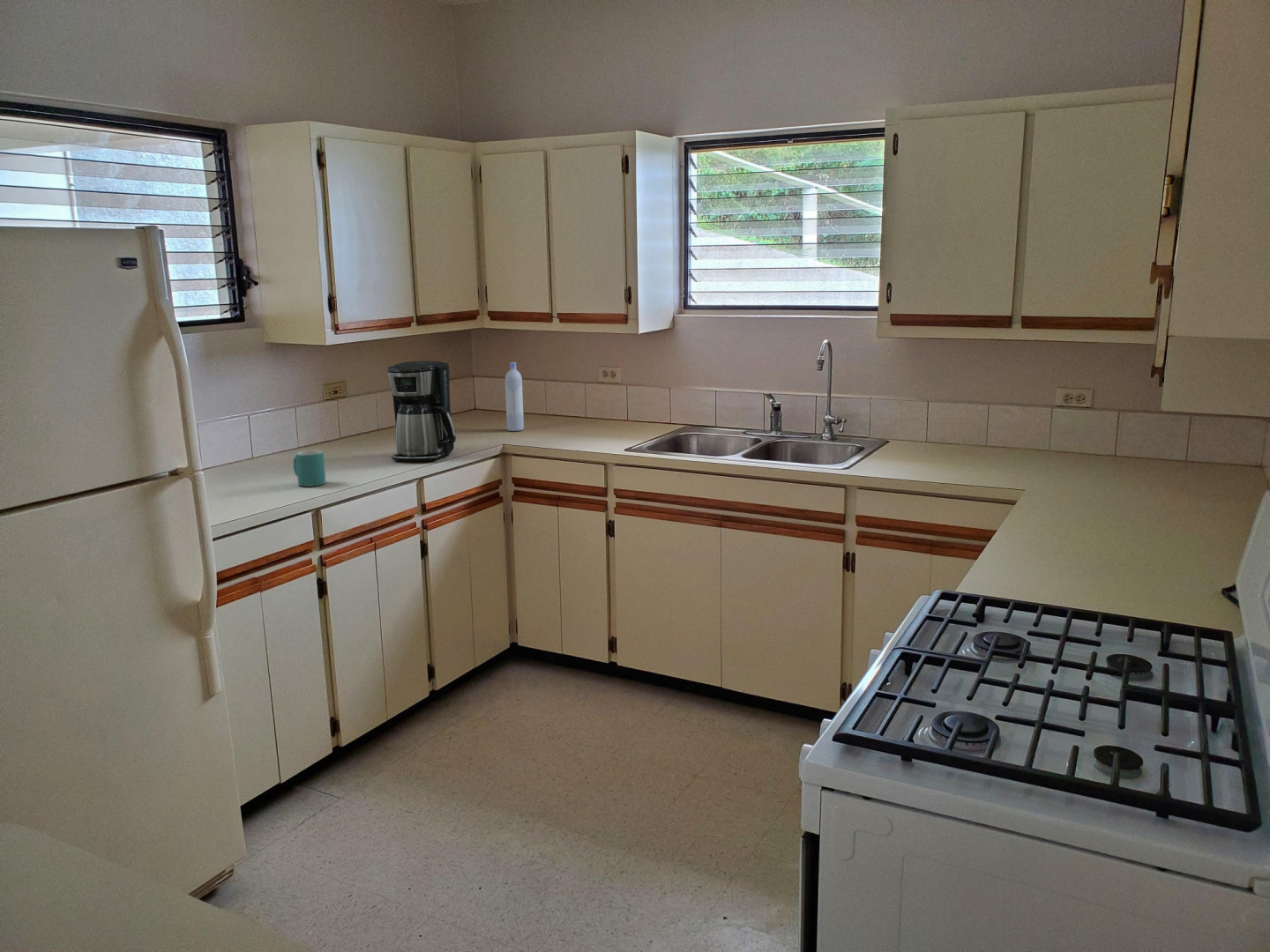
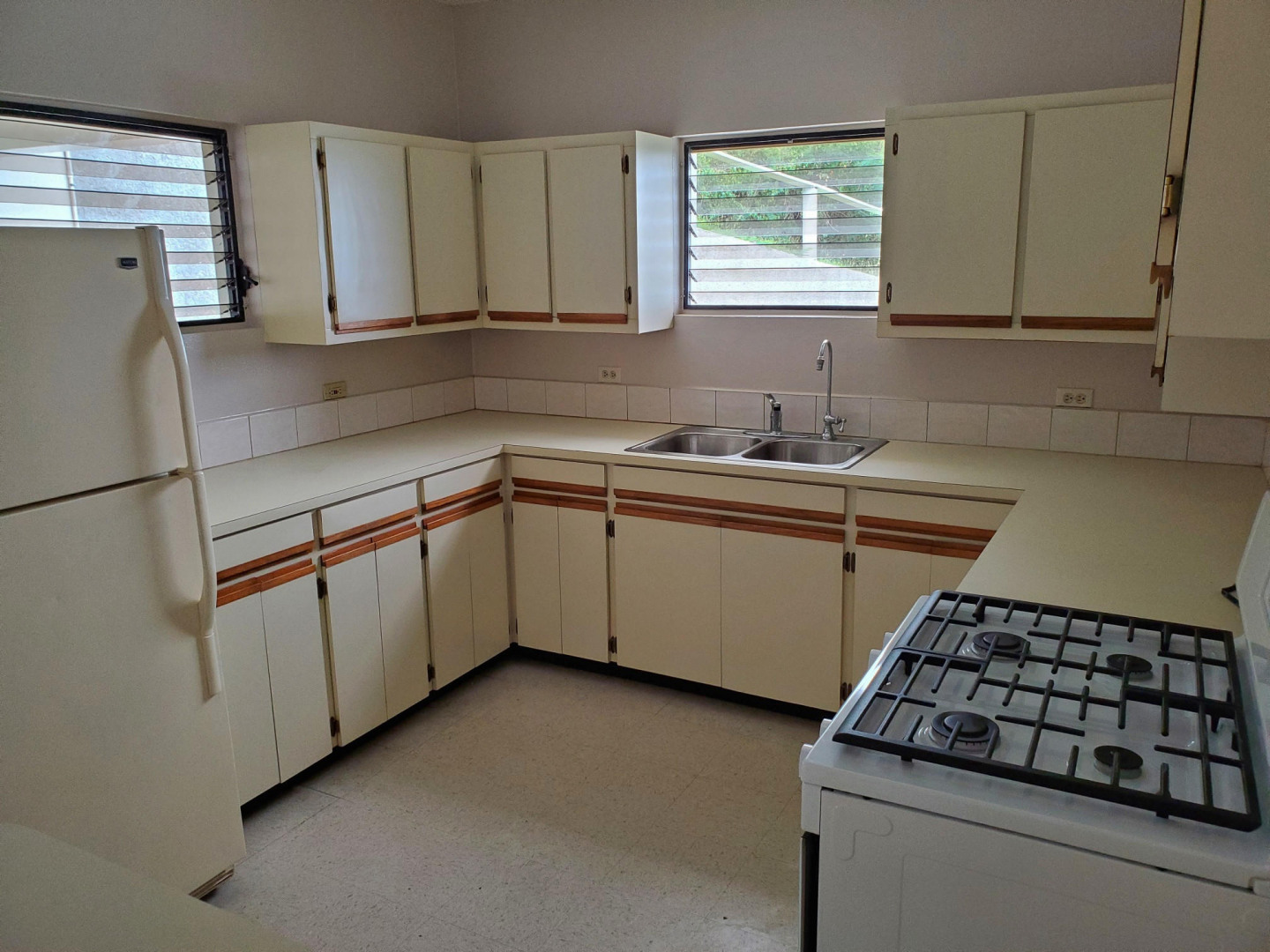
- bottle [504,361,525,432]
- mug [293,450,326,487]
- coffee maker [386,361,457,461]
